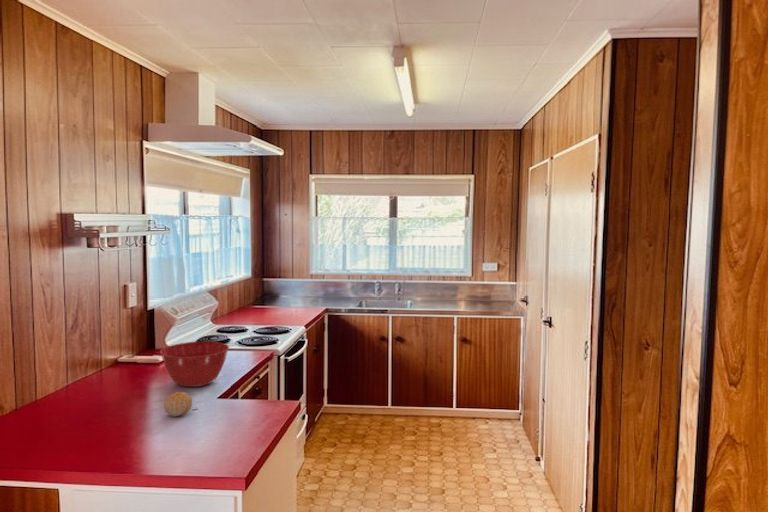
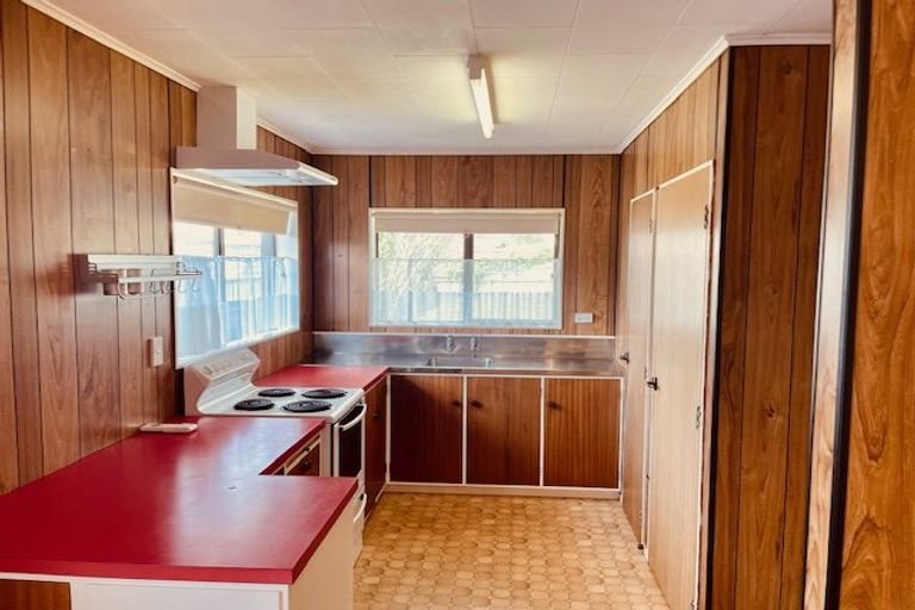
- fruit [163,391,193,418]
- mixing bowl [159,340,230,388]
